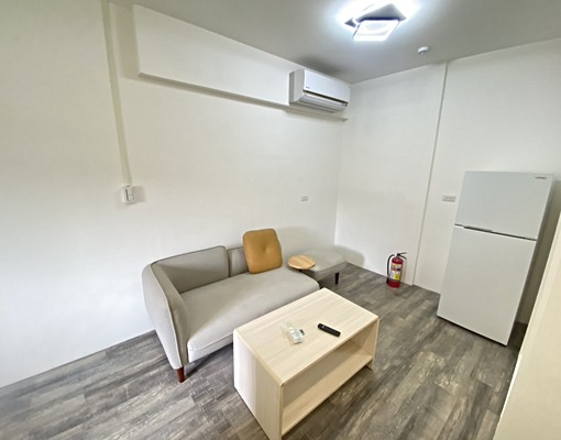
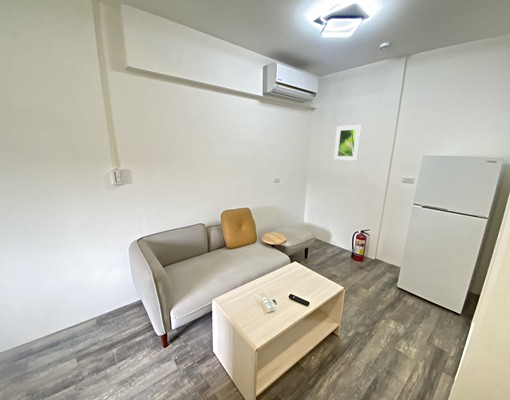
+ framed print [333,124,362,162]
